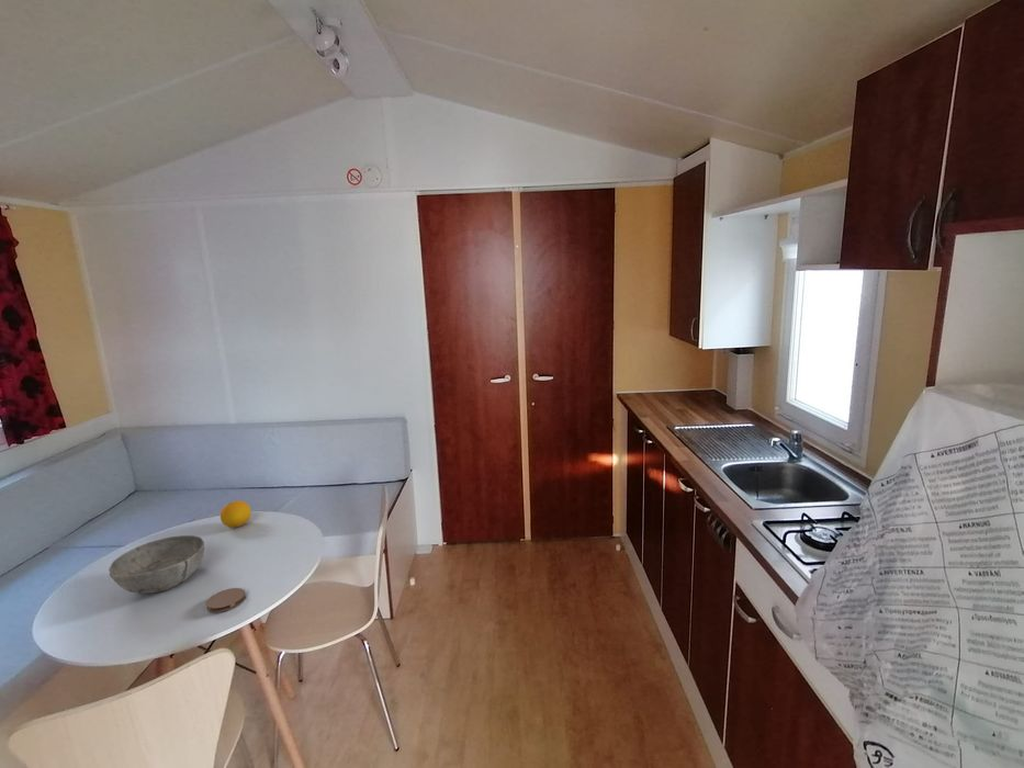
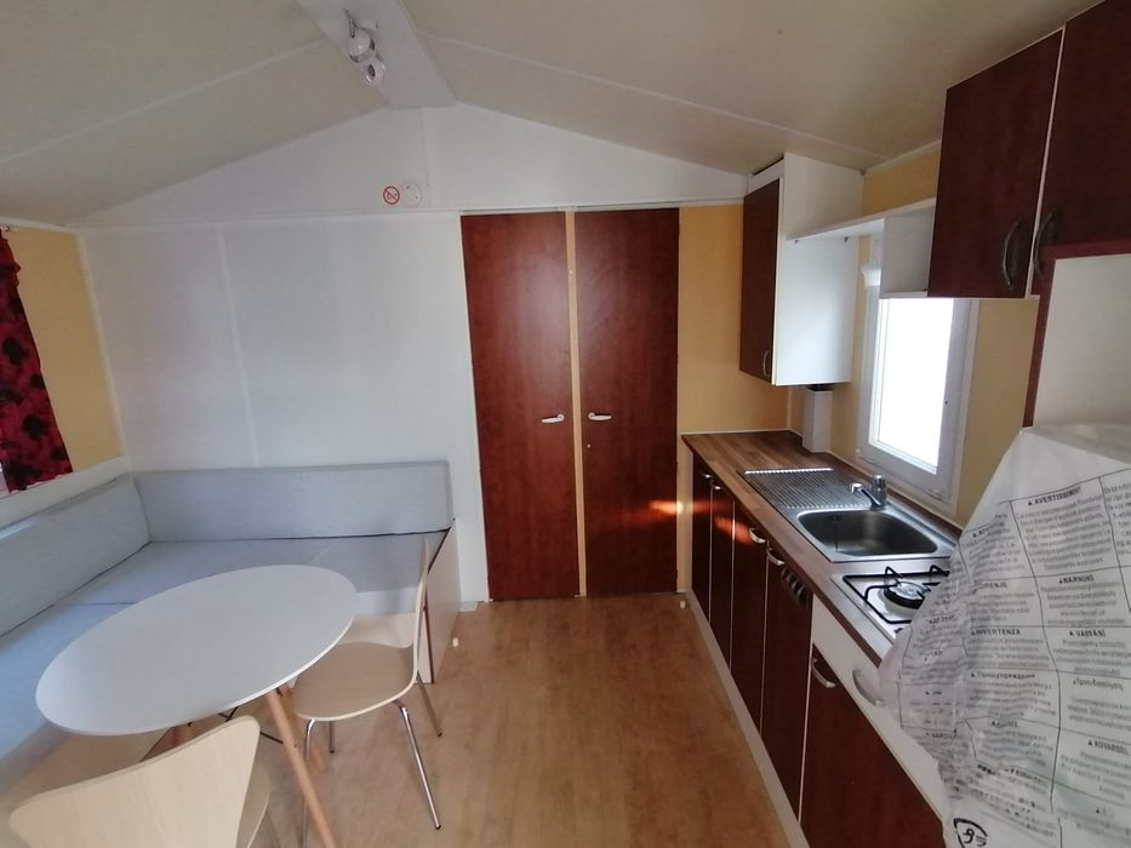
- coaster [205,587,246,613]
- fruit [220,499,252,529]
- bowl [108,534,205,595]
